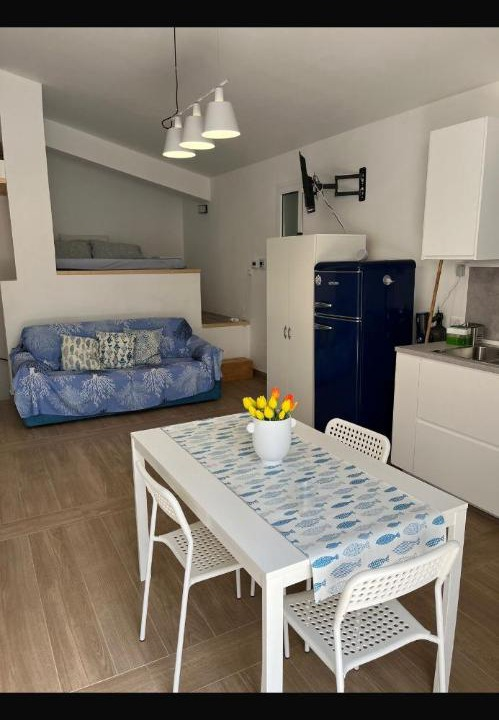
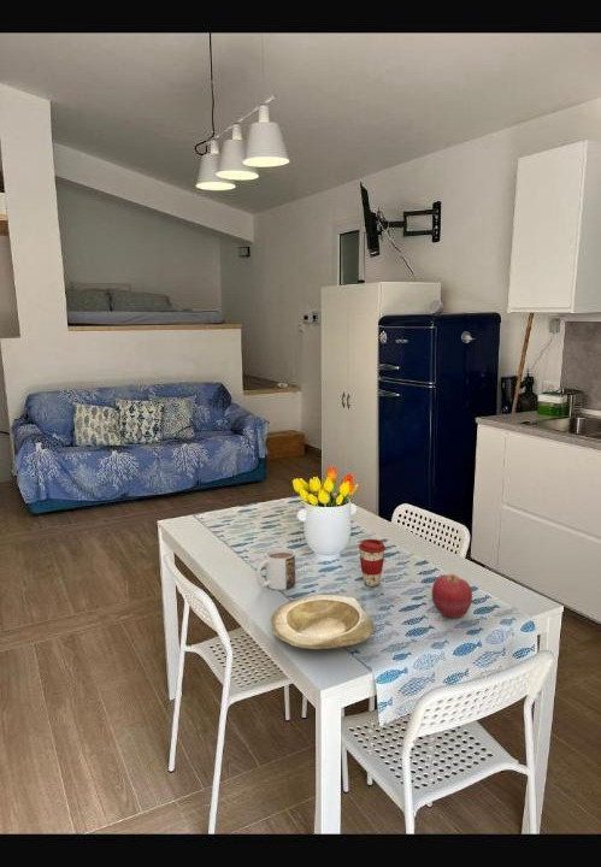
+ plate [270,592,375,650]
+ coffee cup [358,538,387,588]
+ mug [255,547,296,591]
+ apple [431,573,473,619]
